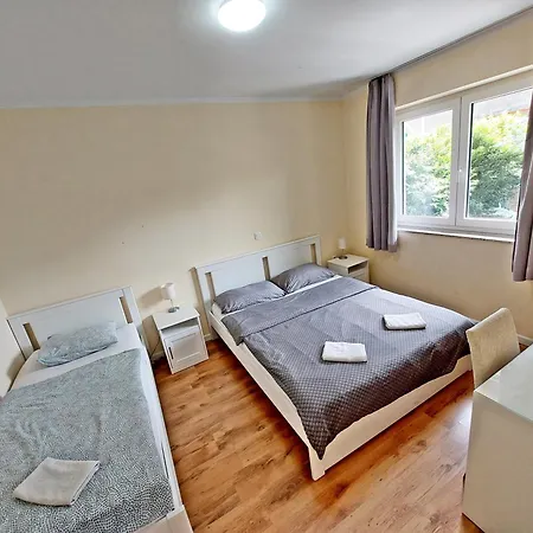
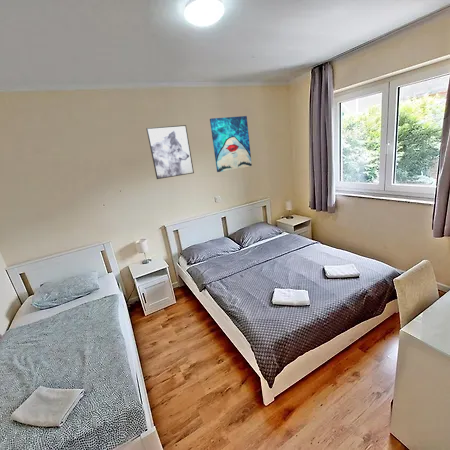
+ wall art [209,115,253,173]
+ wall art [145,124,195,180]
